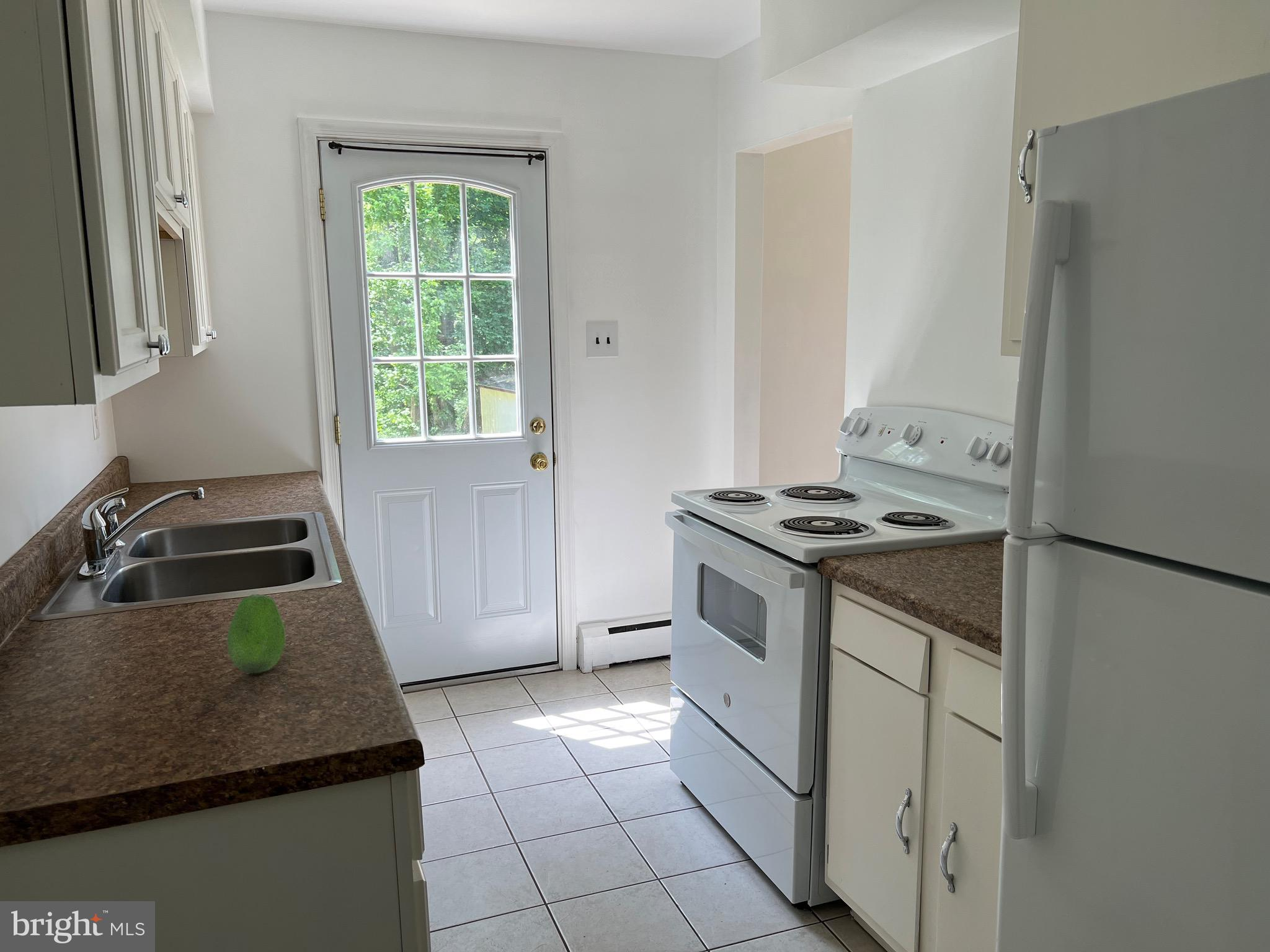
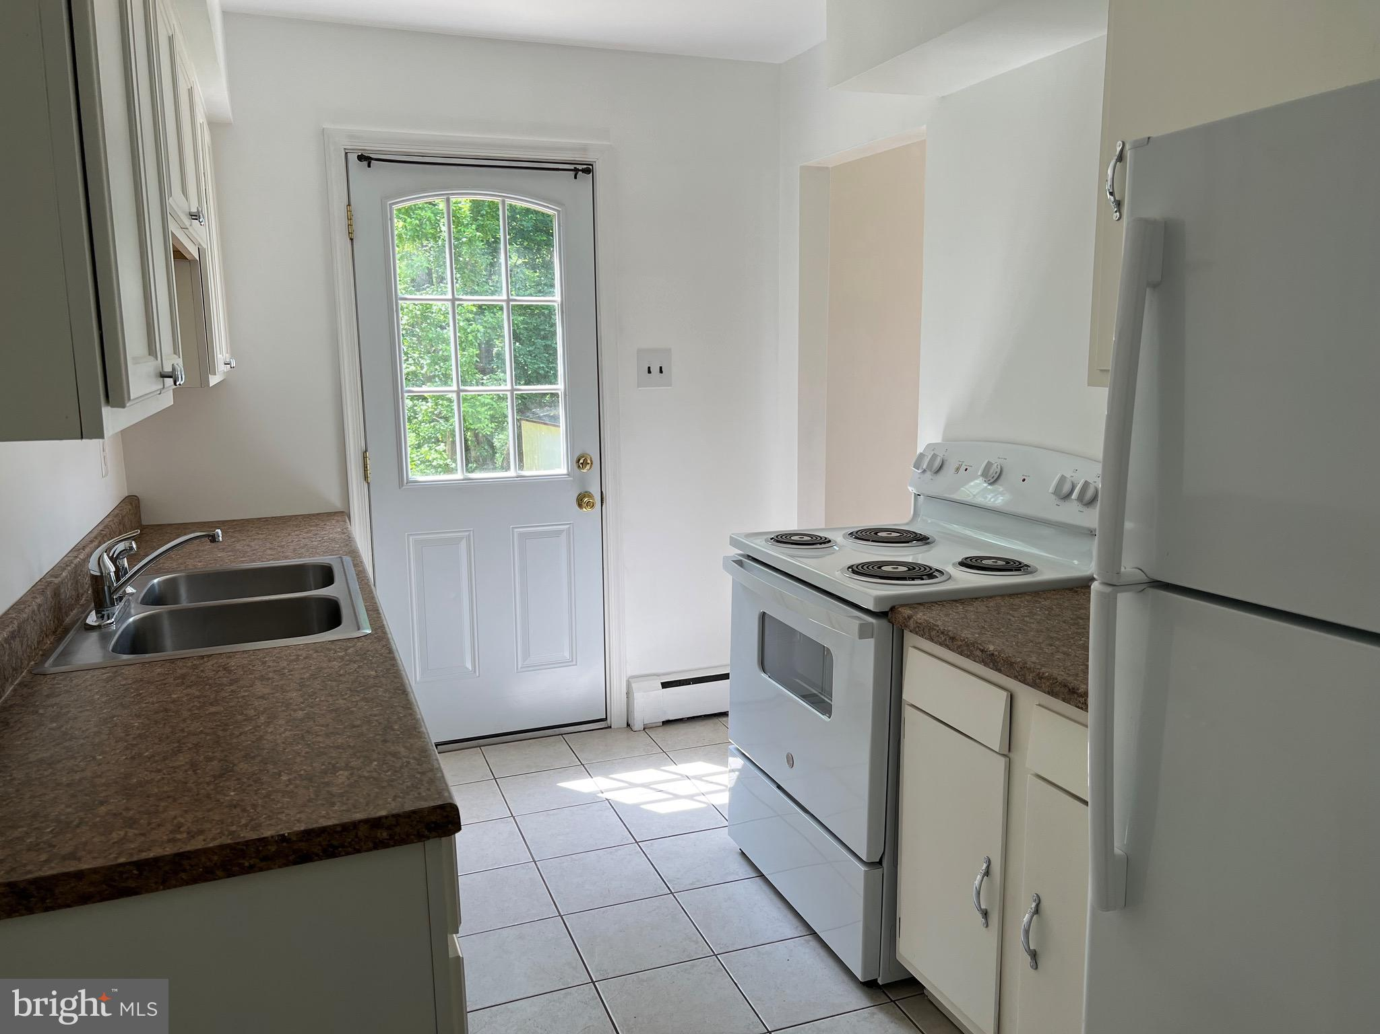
- fruit [227,594,286,674]
